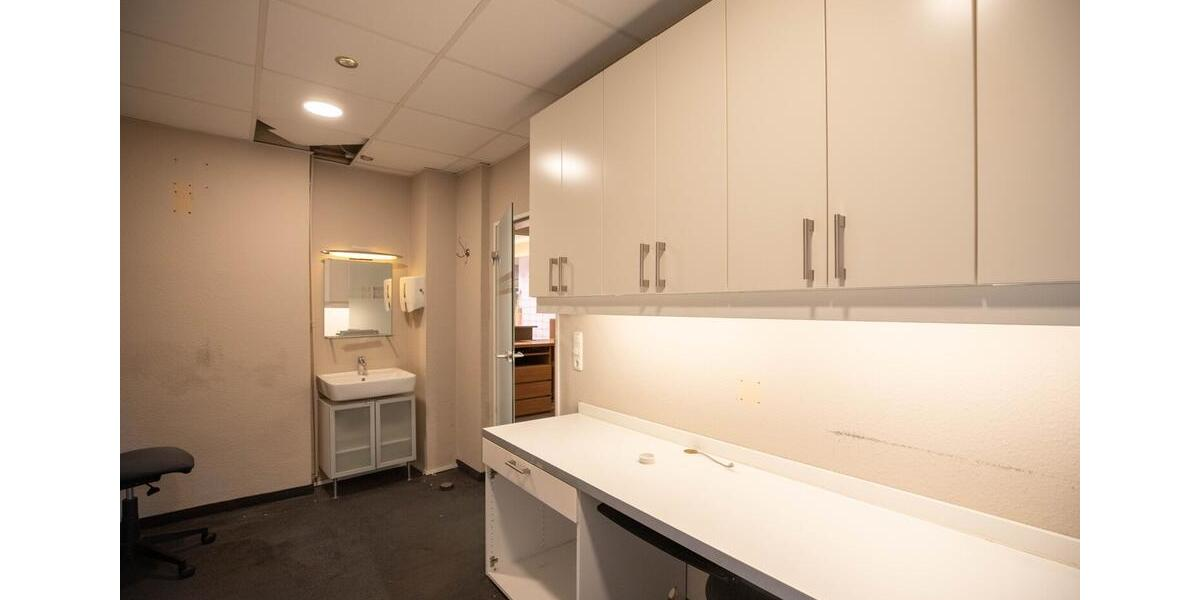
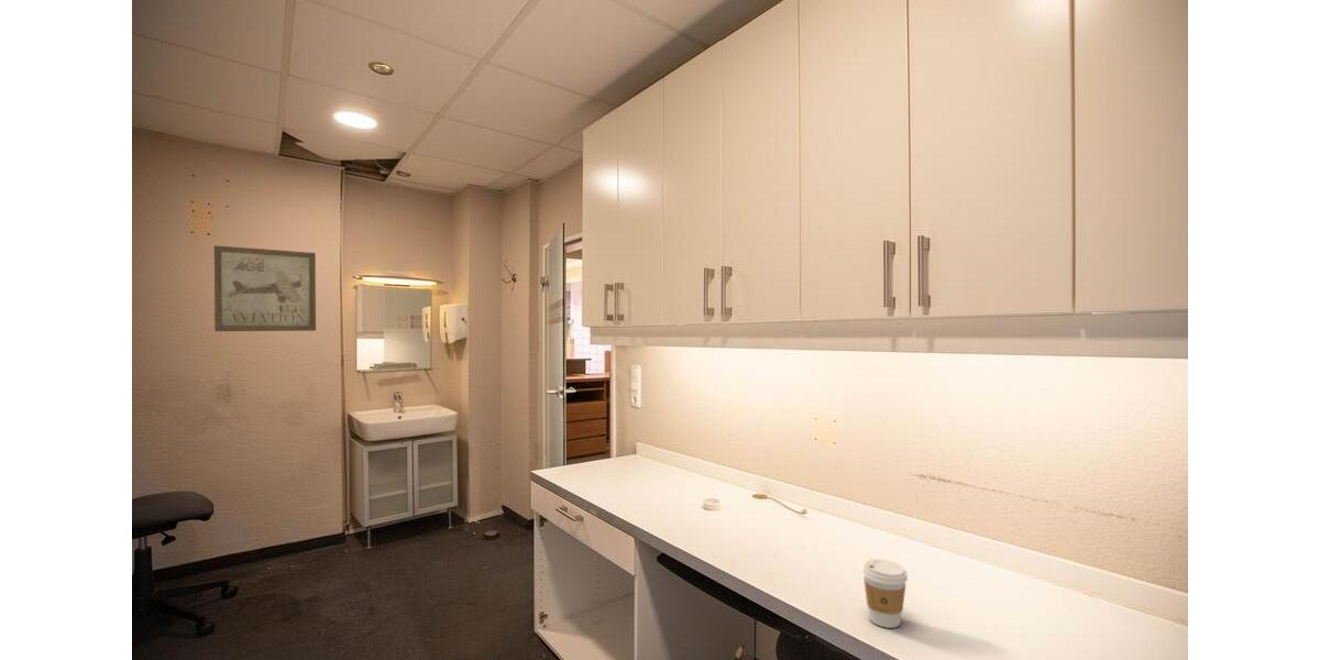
+ coffee cup [861,558,909,629]
+ wall art [213,244,317,332]
